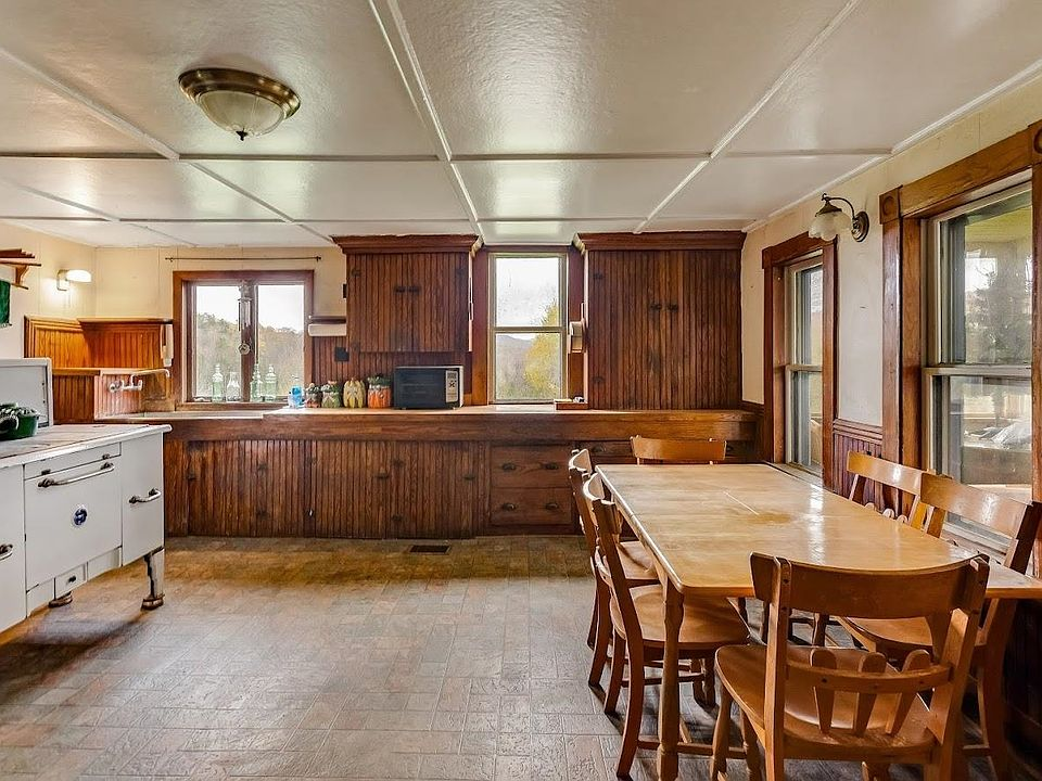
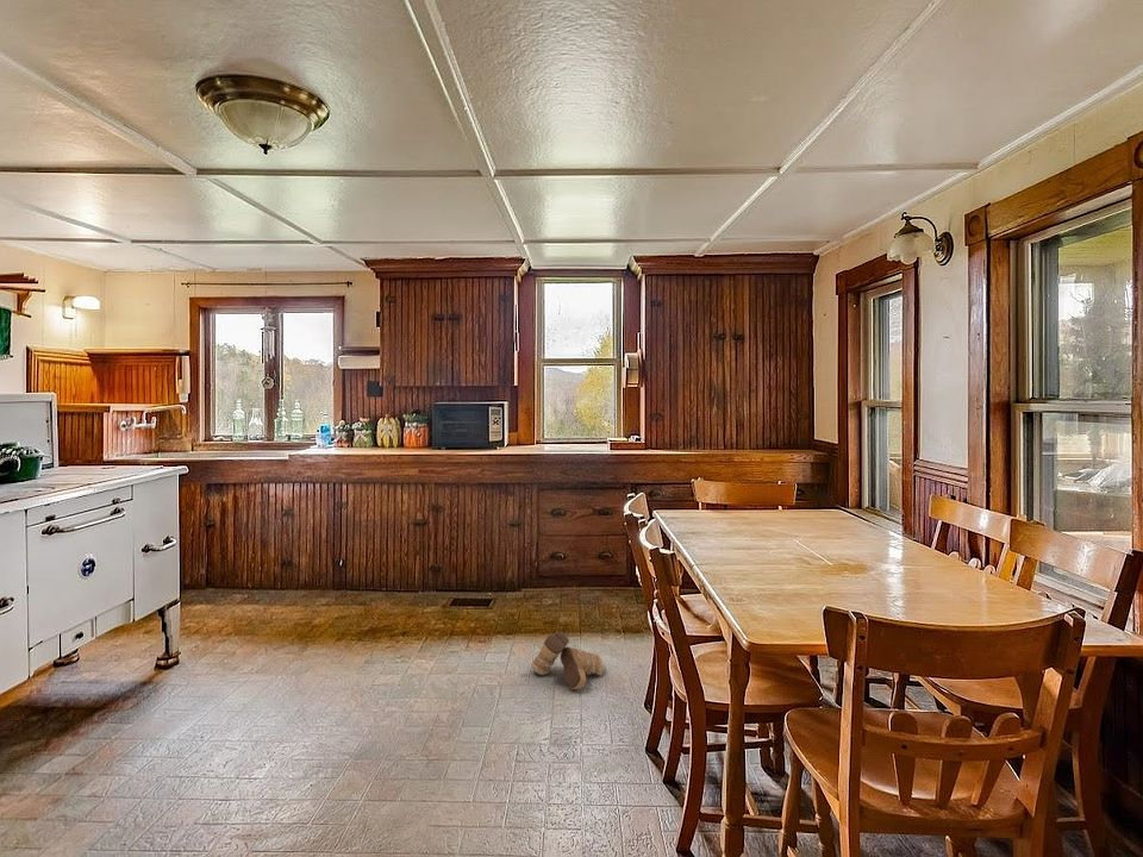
+ boots [530,631,605,690]
